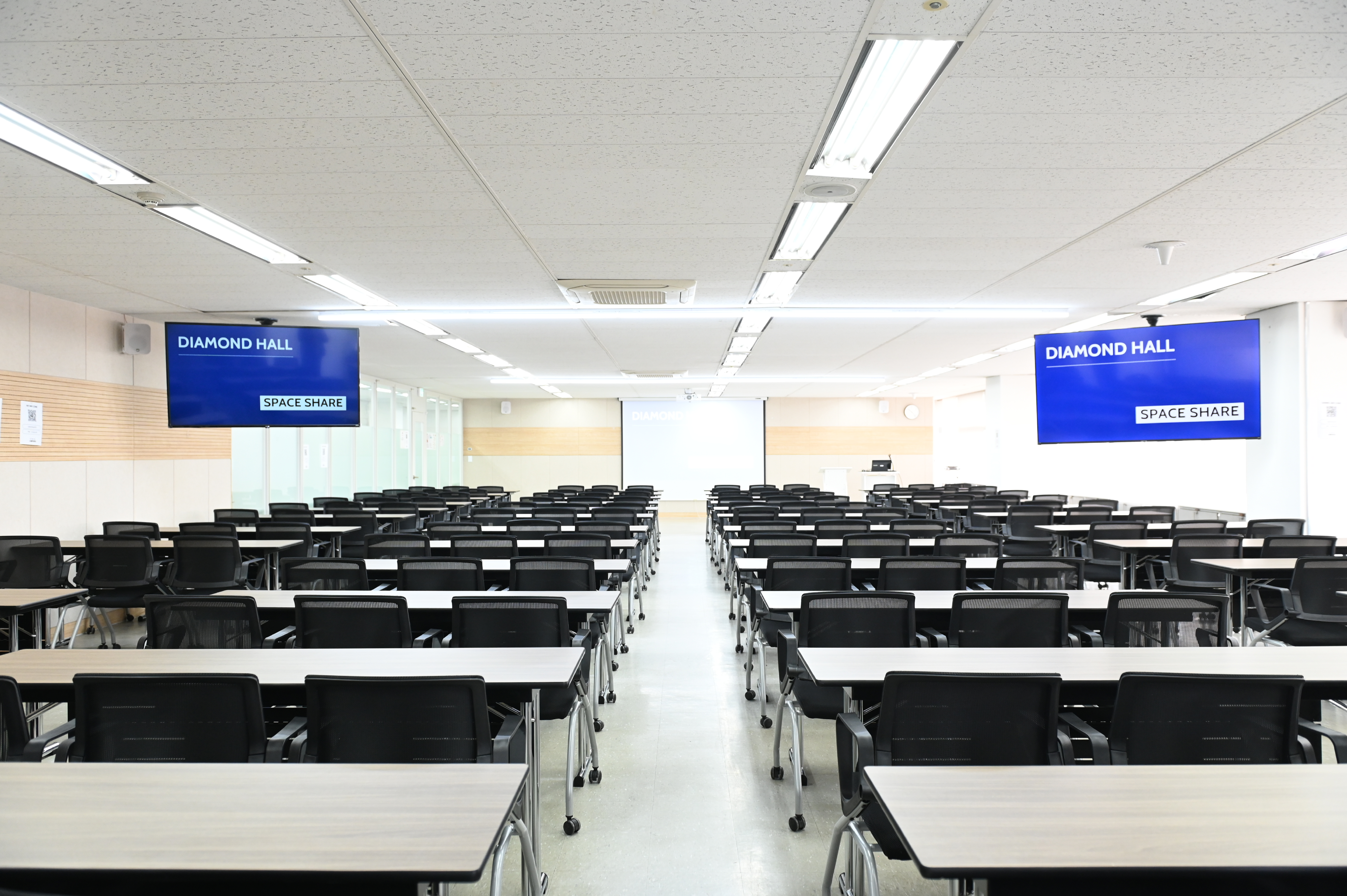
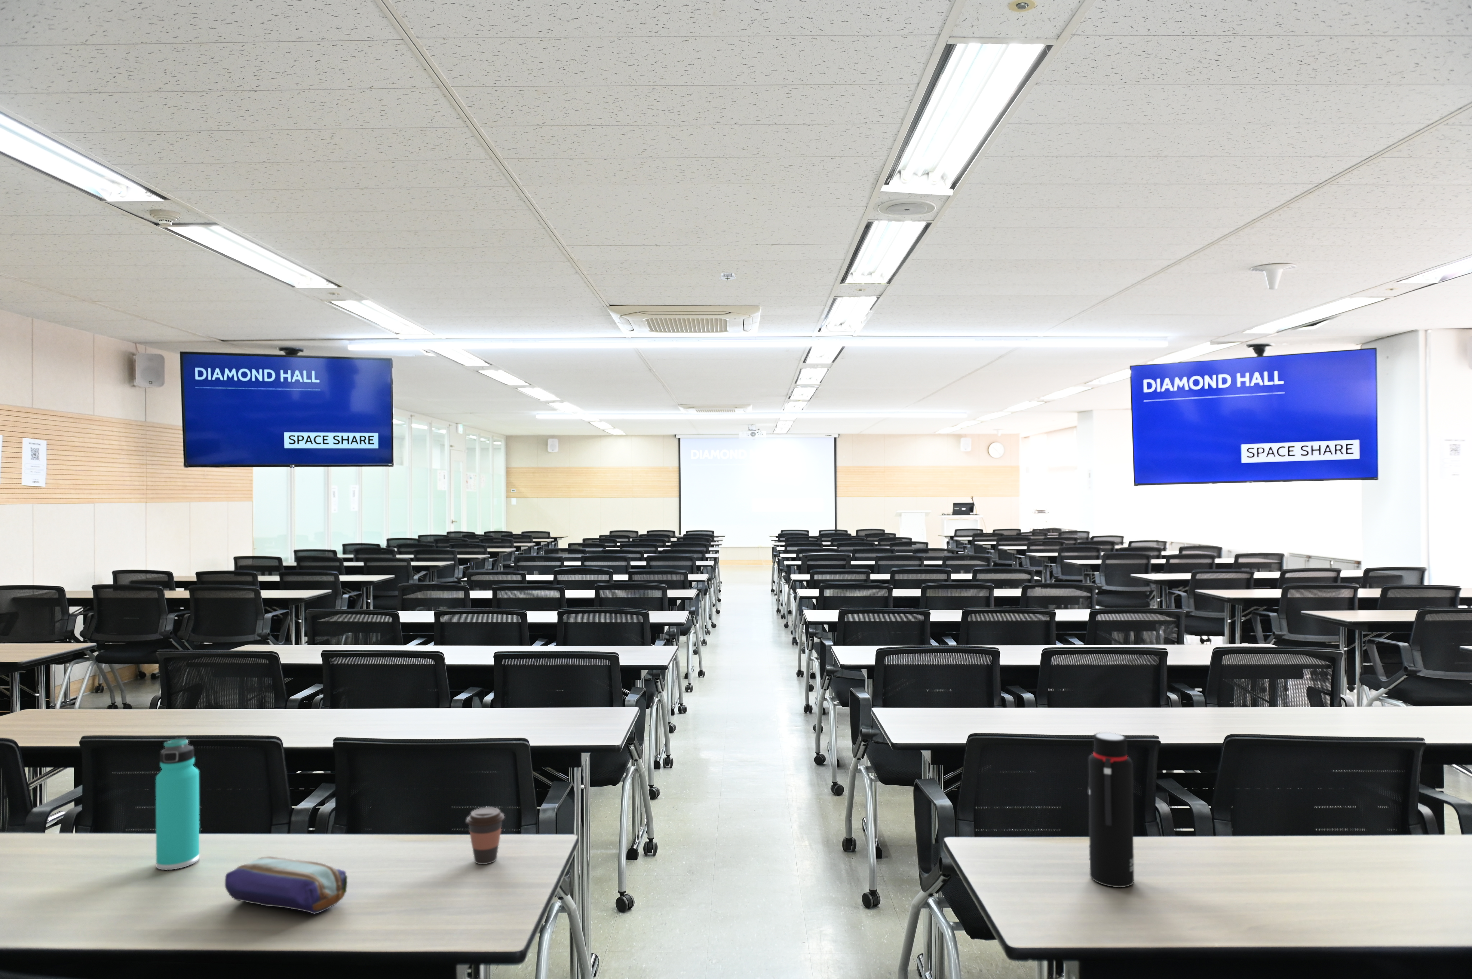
+ thermos bottle [155,736,200,871]
+ pencil case [225,857,348,915]
+ water bottle [1088,732,1134,887]
+ smoke detector [718,272,737,281]
+ coffee cup [466,807,505,864]
